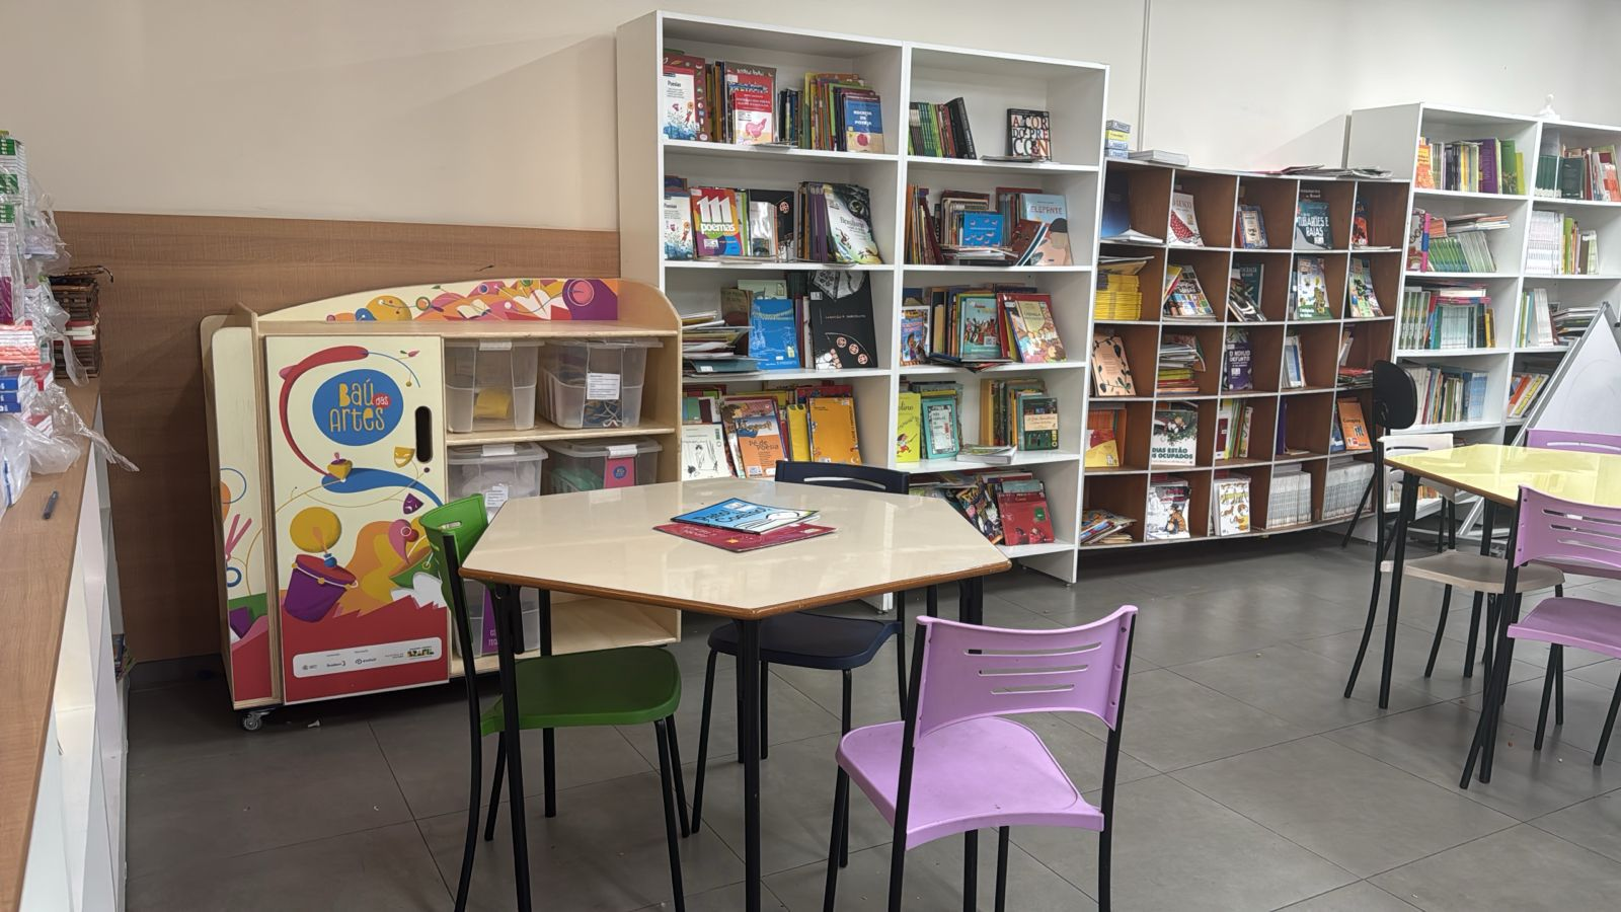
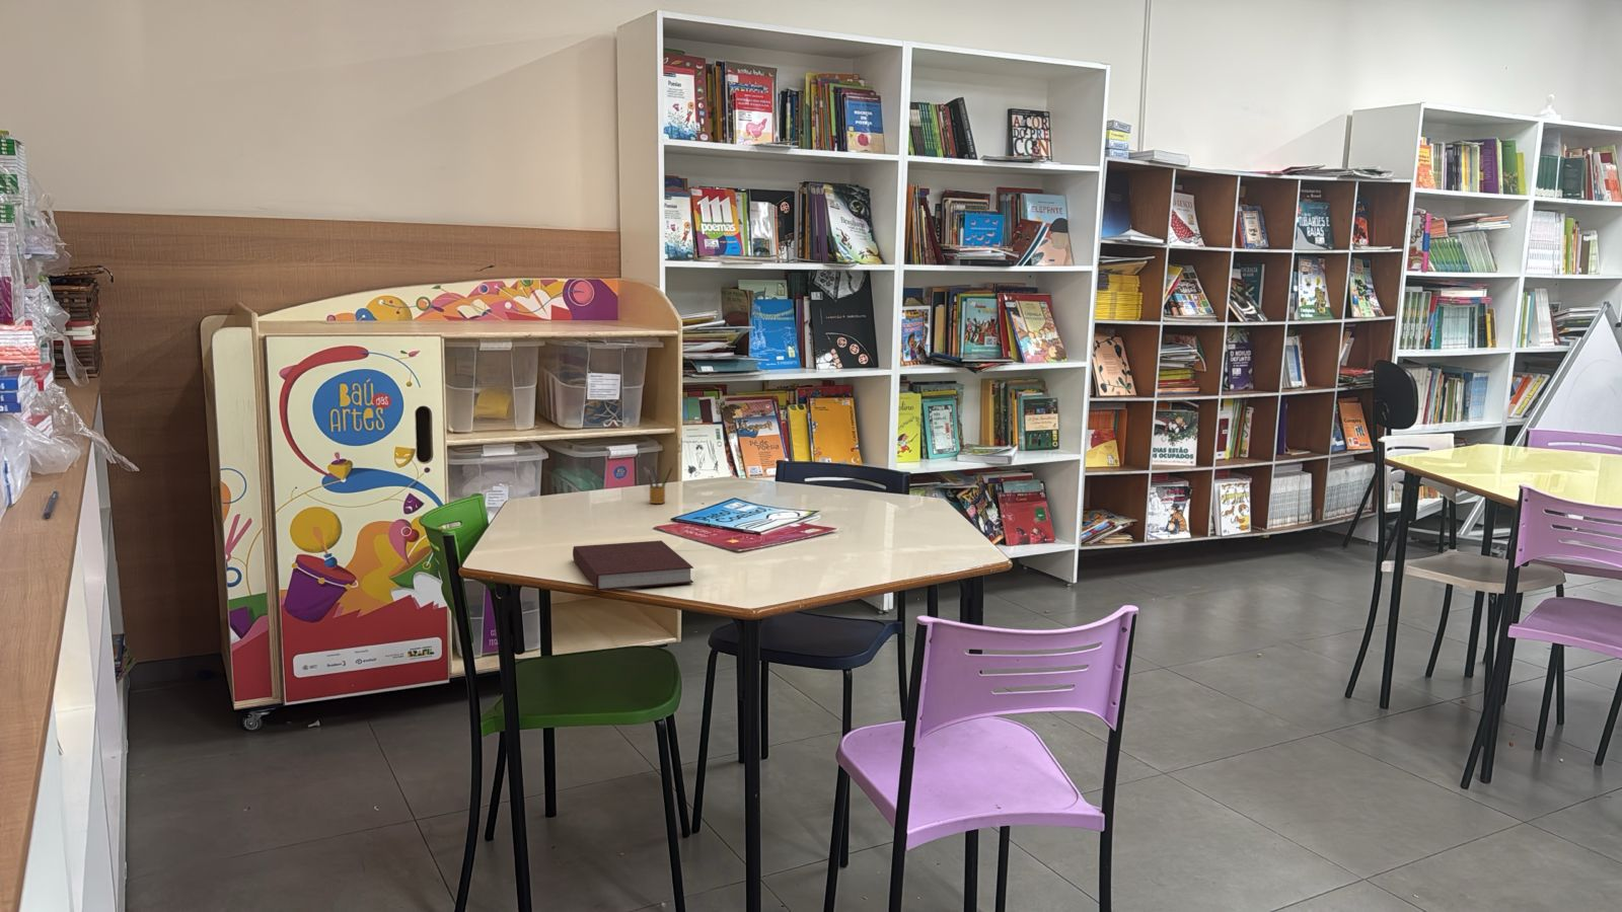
+ pencil box [643,463,674,504]
+ notebook [571,540,694,591]
